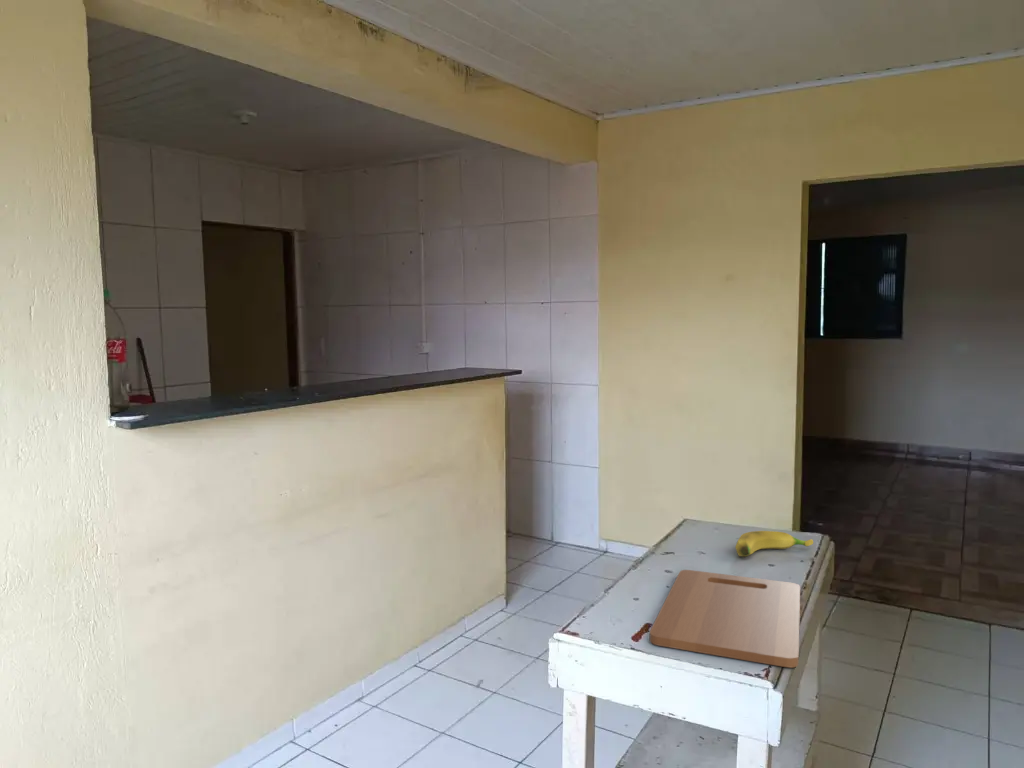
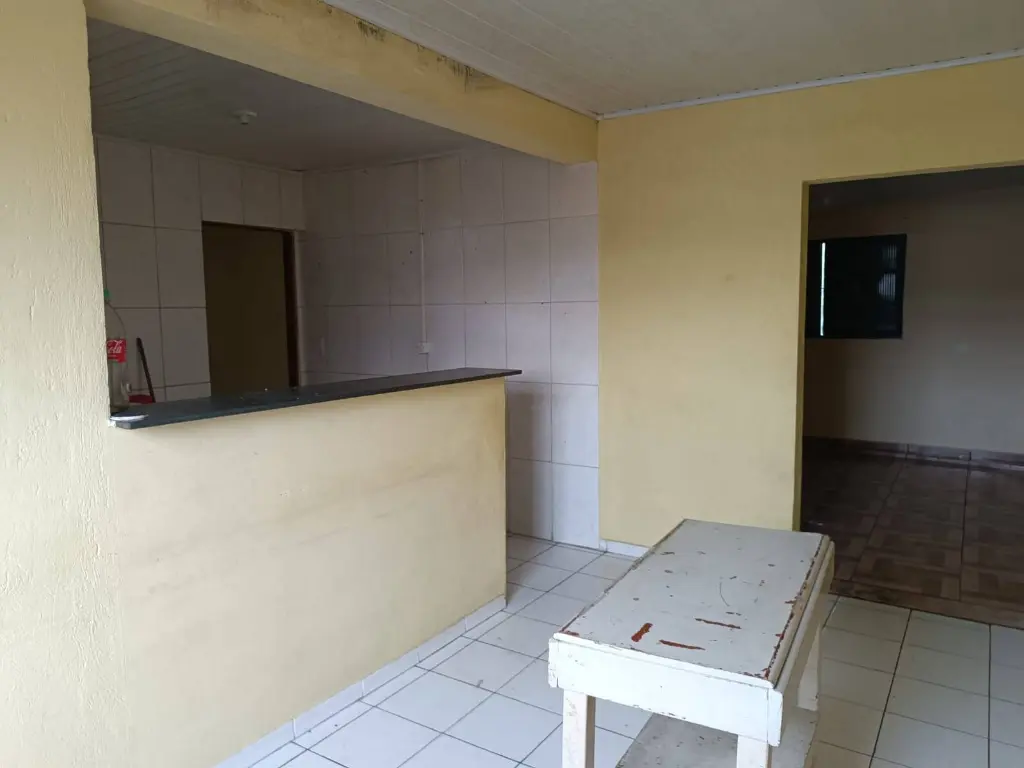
- cutting board [649,569,801,668]
- banana [735,530,814,557]
